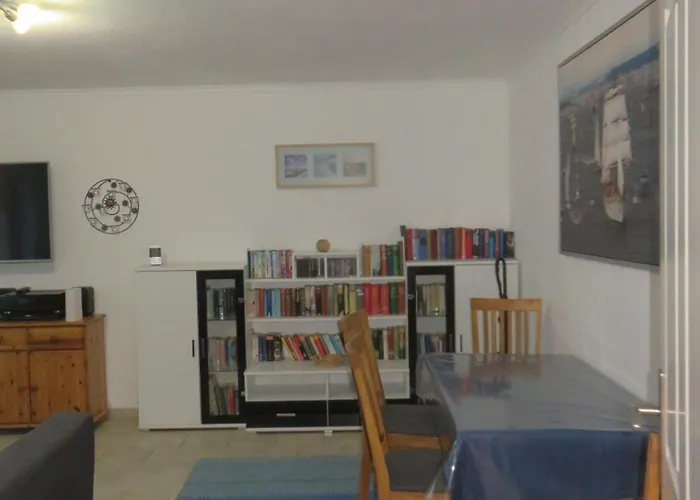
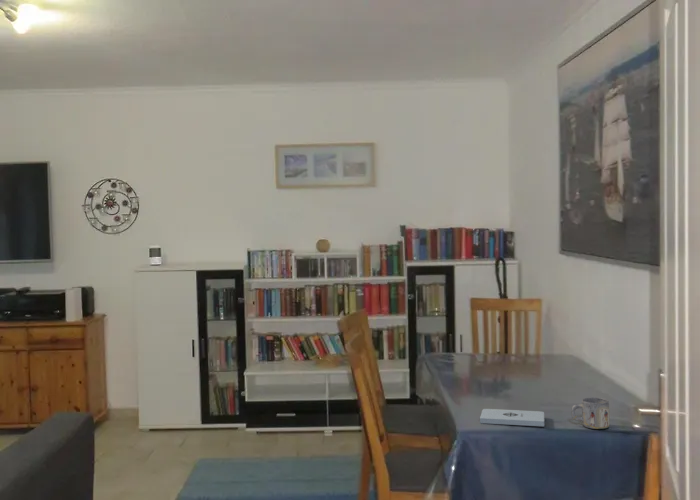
+ notepad [479,408,545,427]
+ mug [570,397,611,430]
